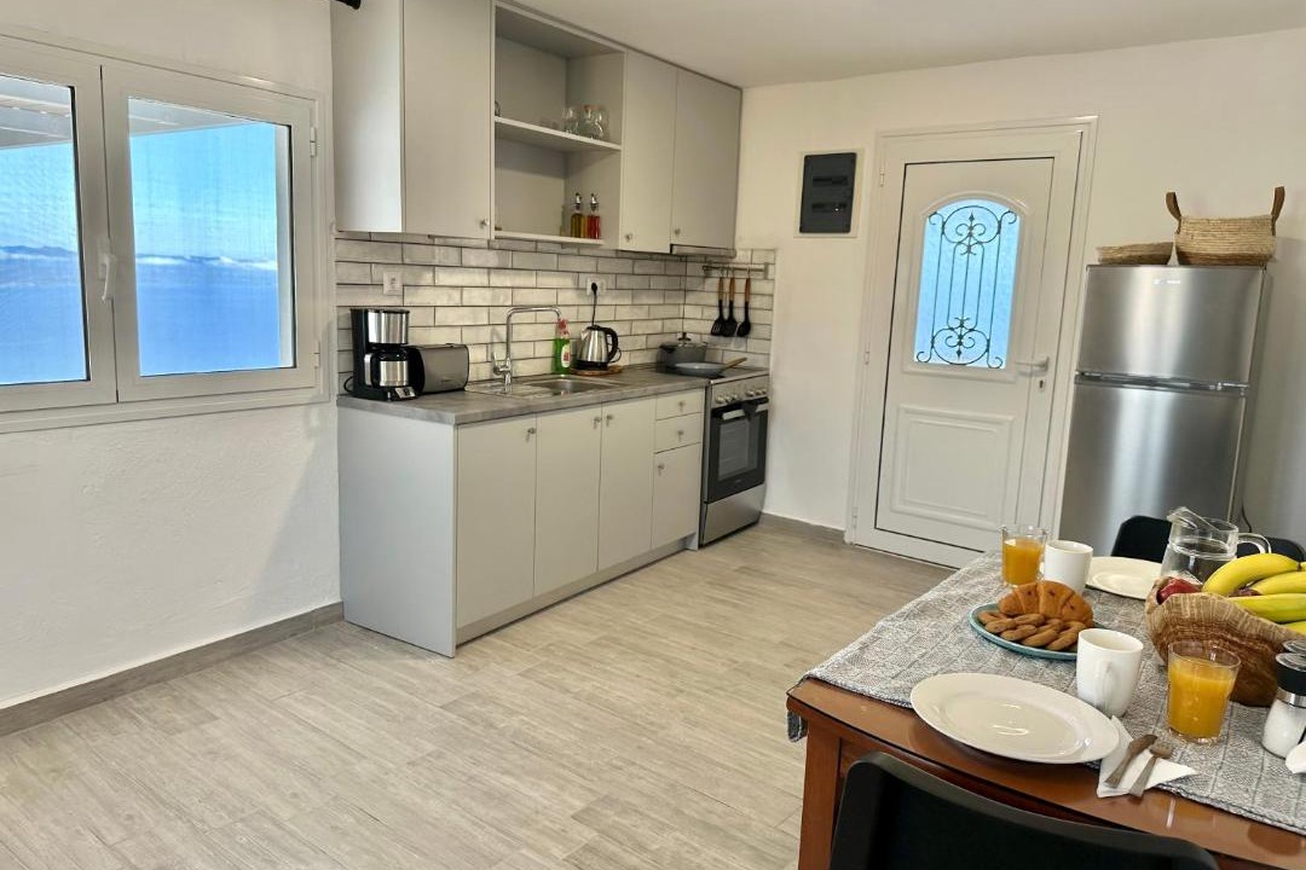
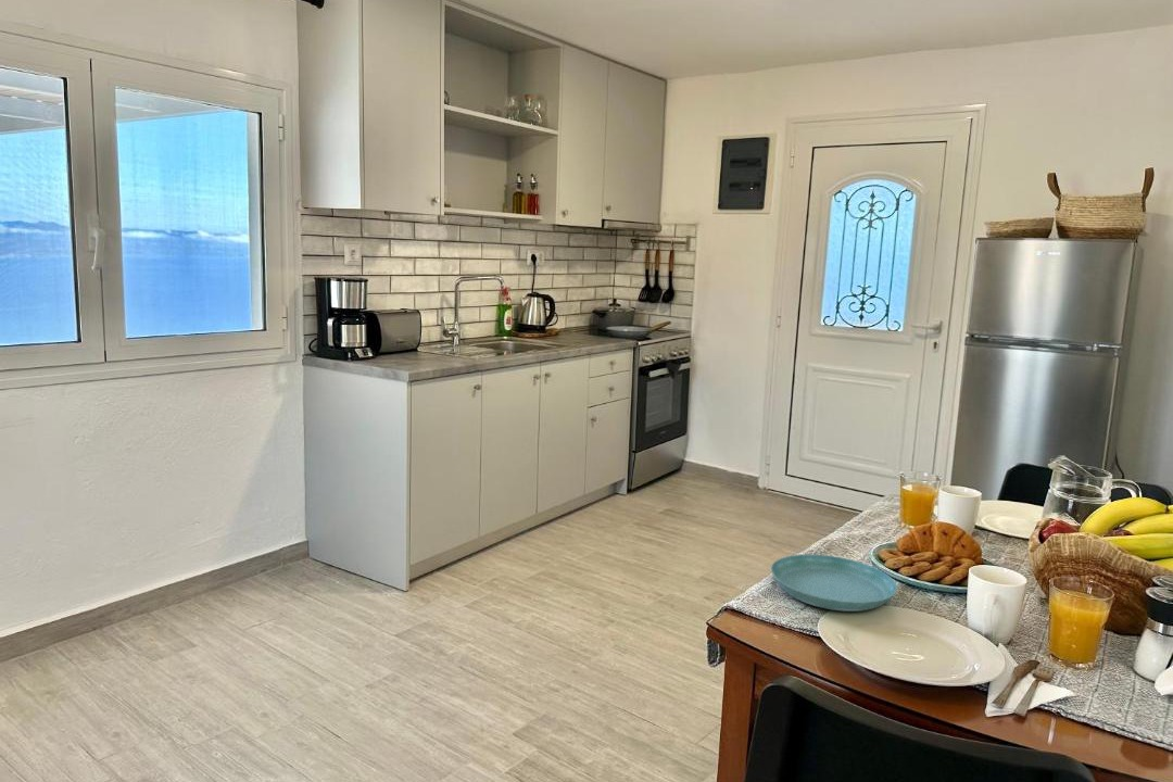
+ saucer [770,554,898,613]
